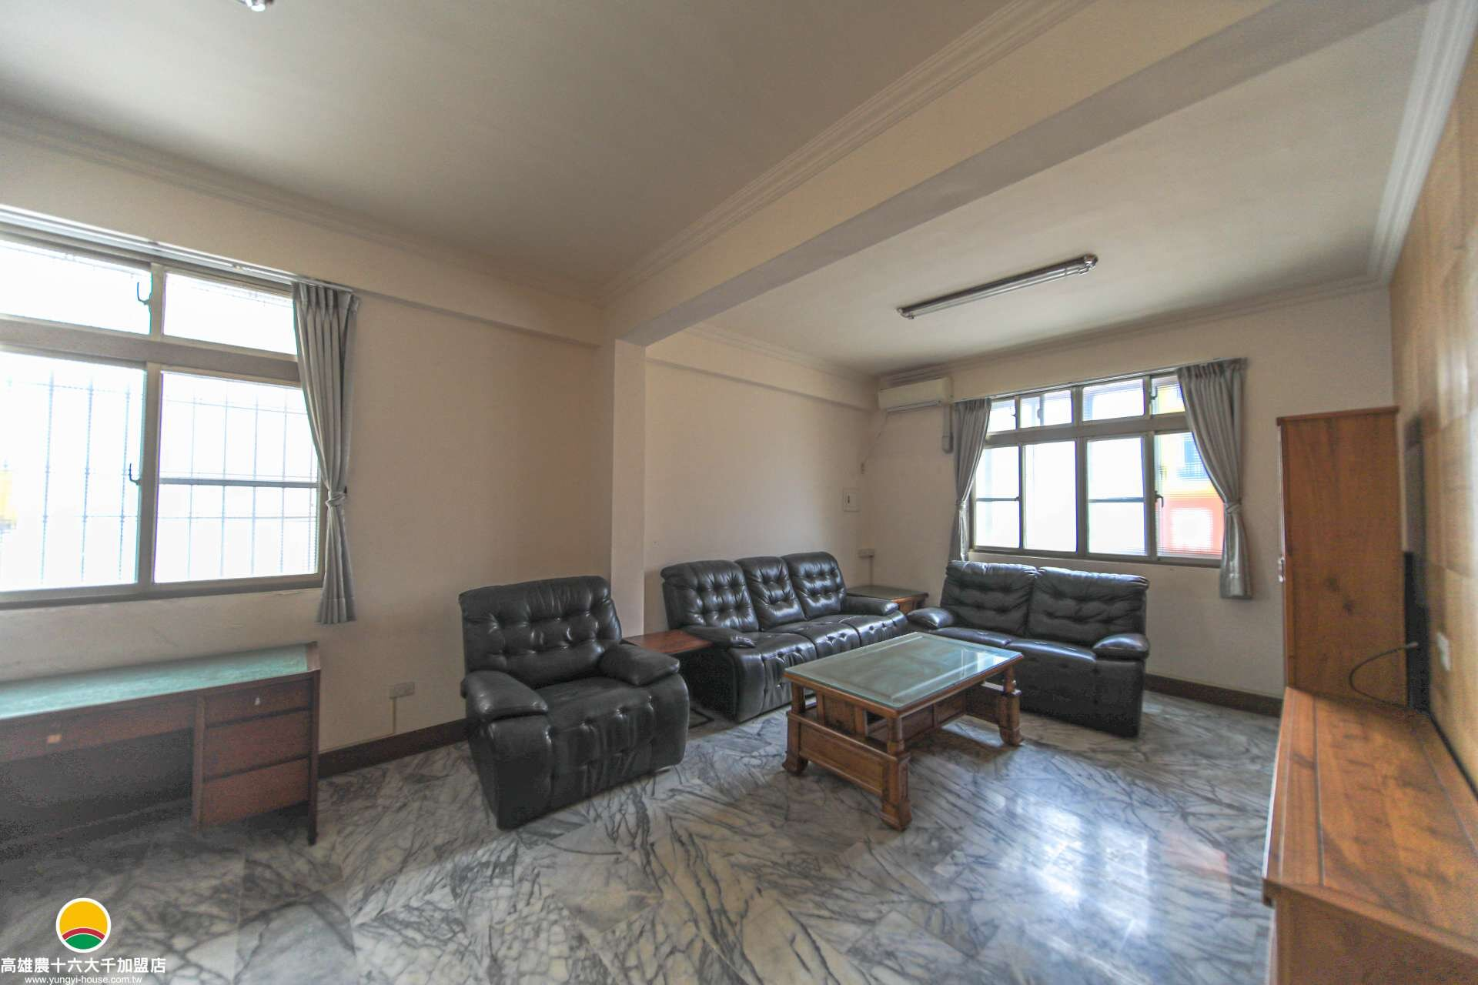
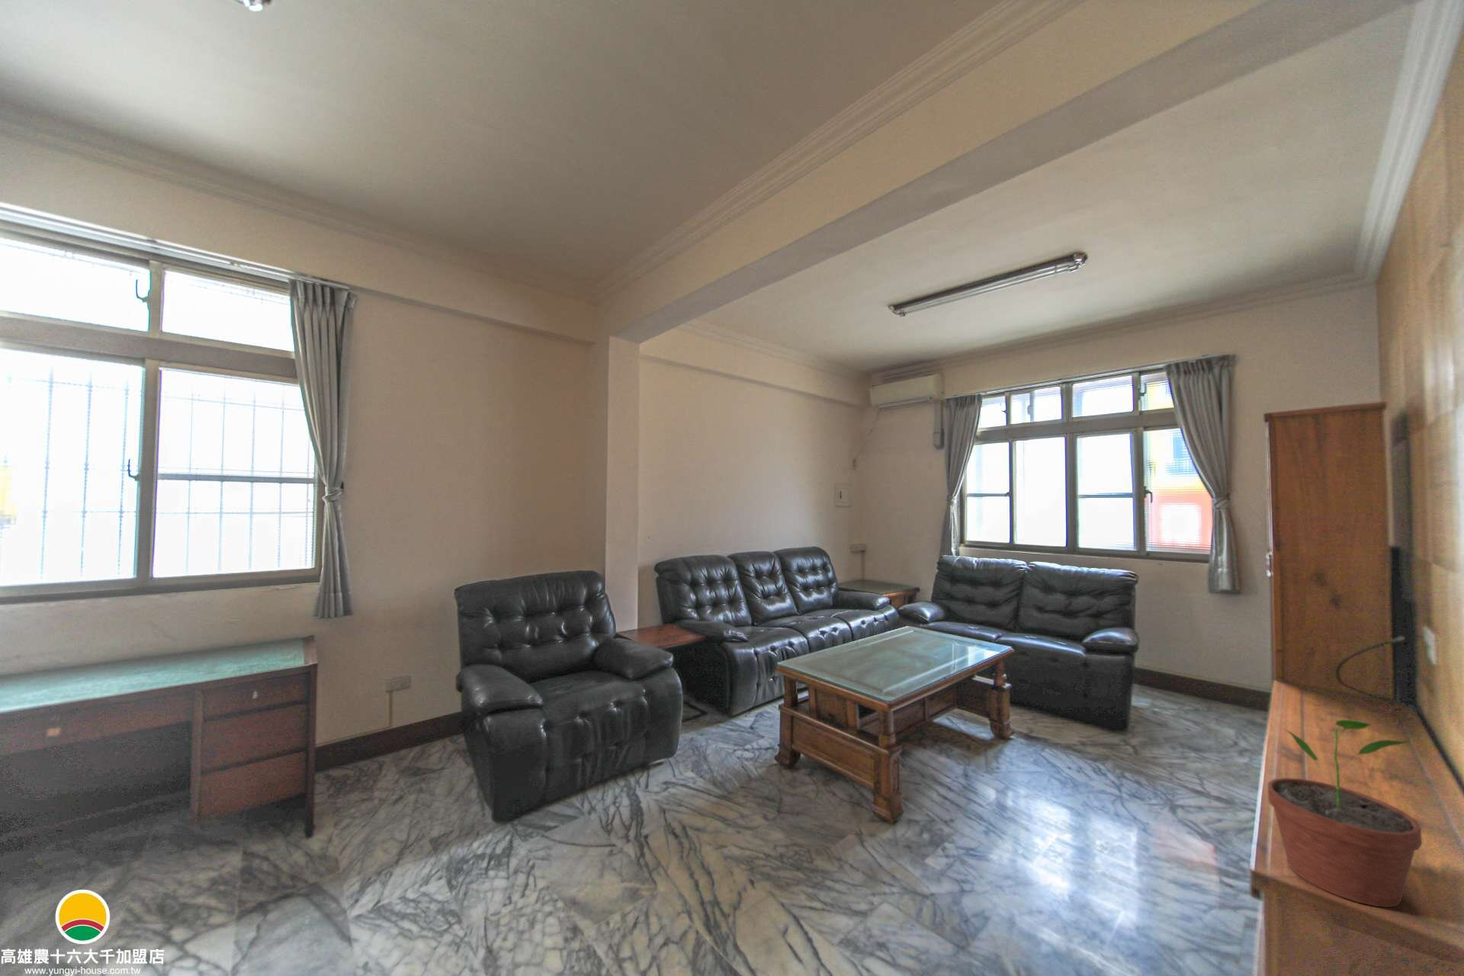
+ potted plant [1267,719,1423,908]
